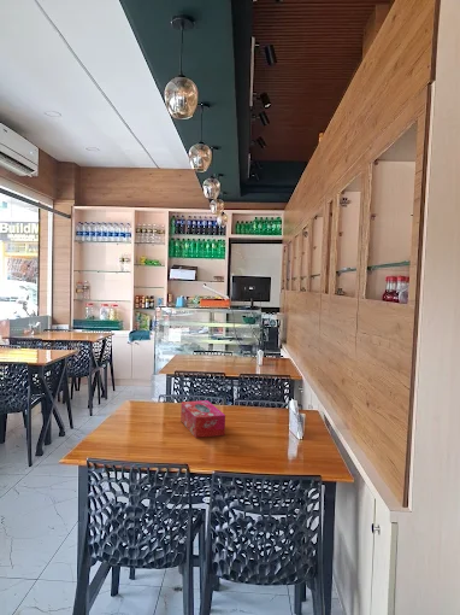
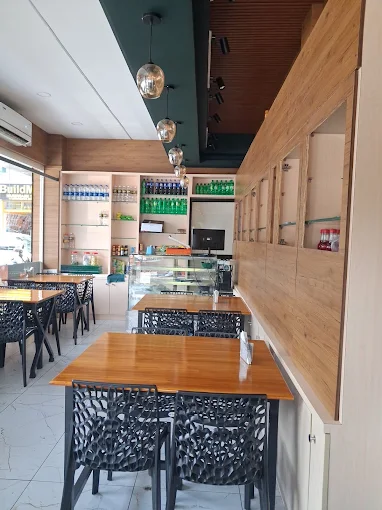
- tissue box [179,399,226,439]
